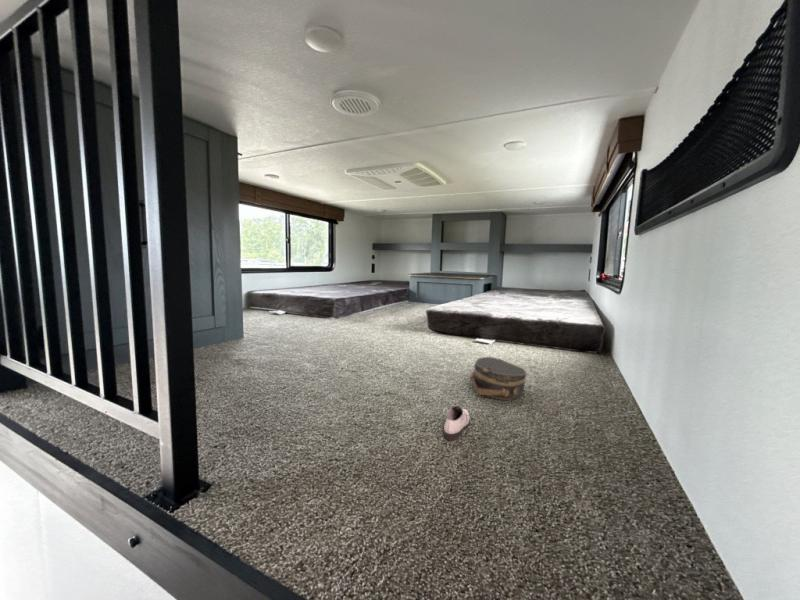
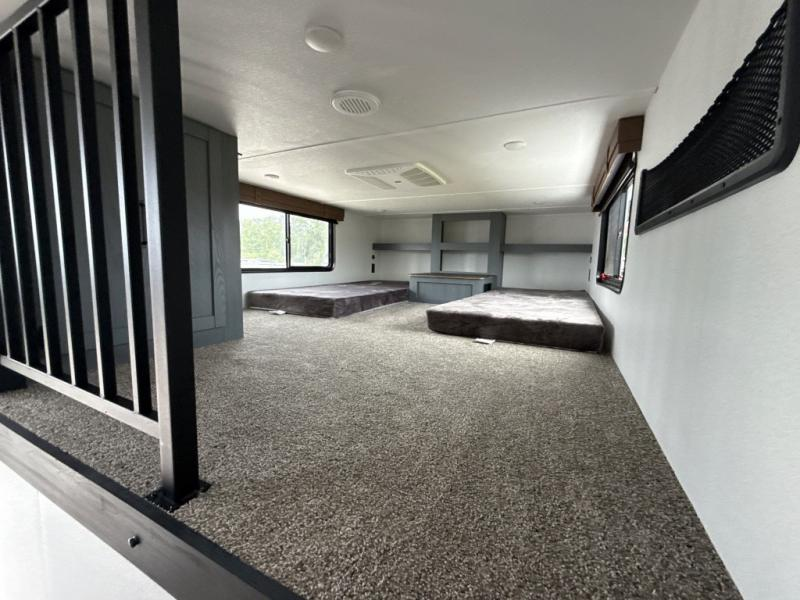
- hat box [469,356,527,401]
- shoe [443,405,470,442]
